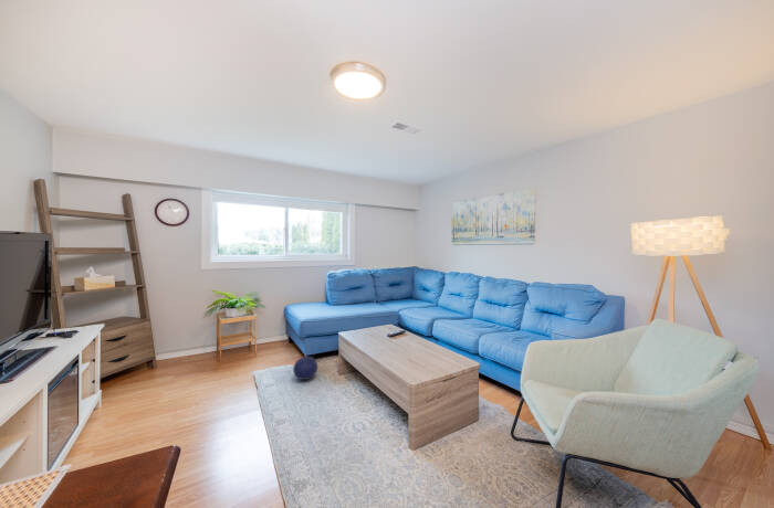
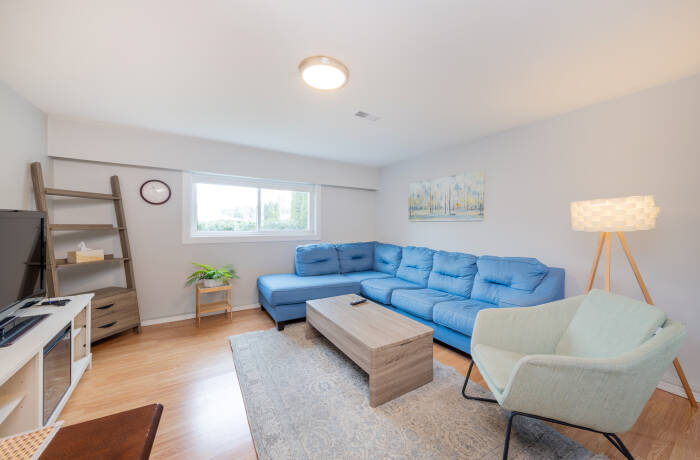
- ball [292,356,318,381]
